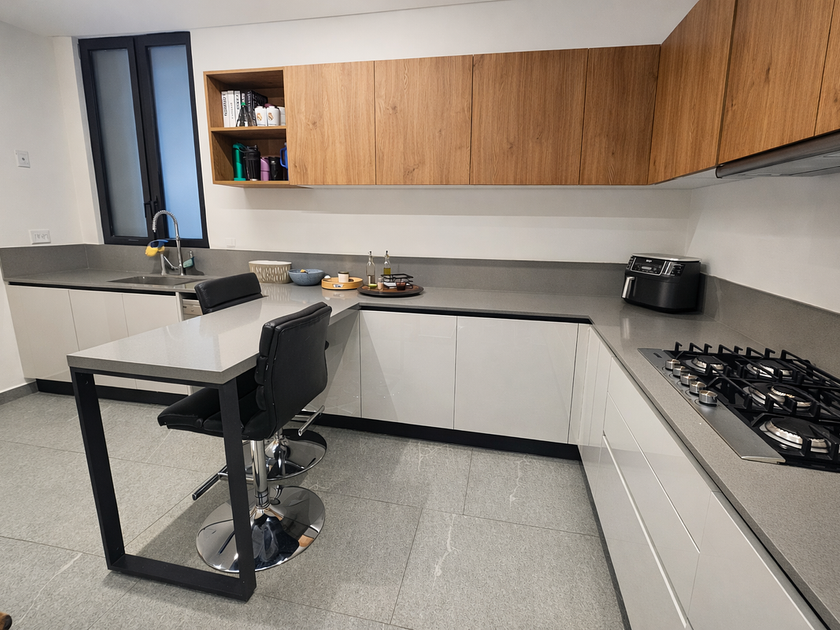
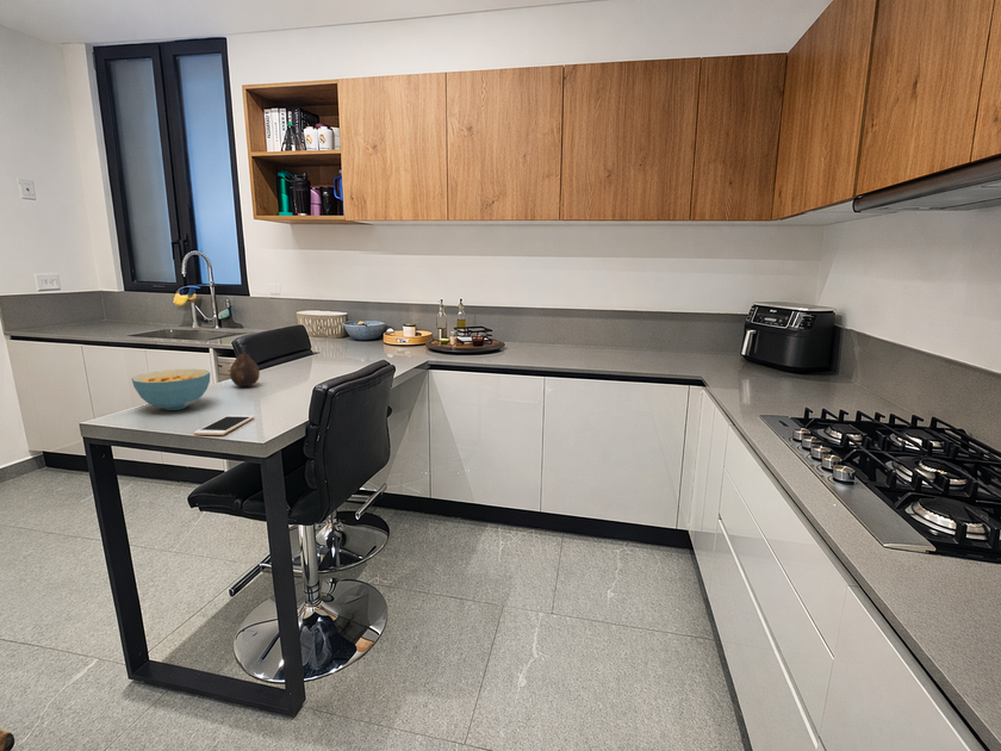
+ cell phone [193,414,255,436]
+ fruit [229,350,261,387]
+ cereal bowl [130,368,211,411]
